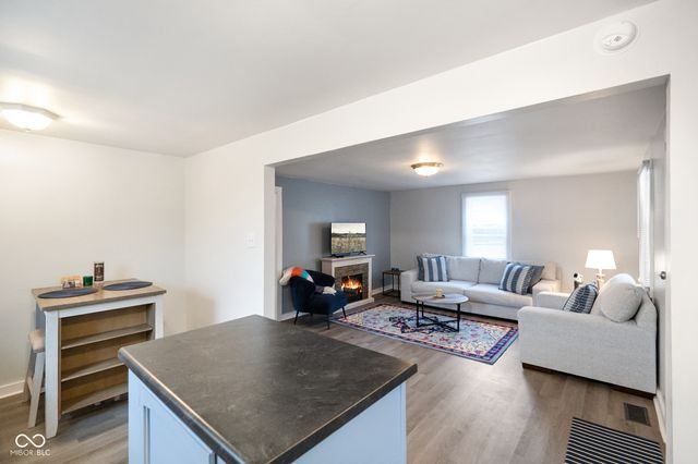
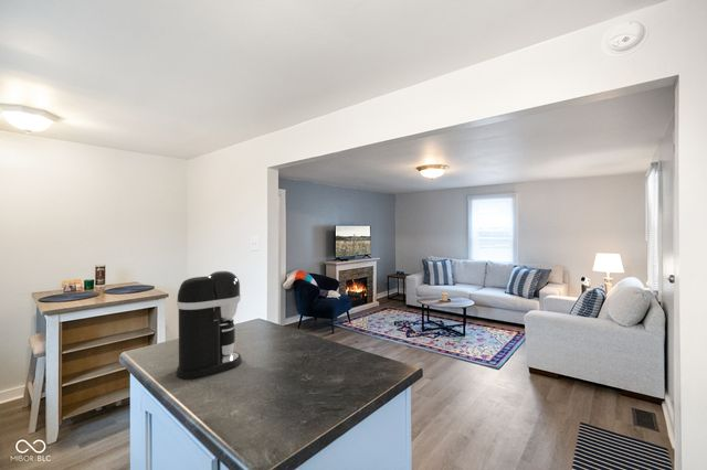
+ coffee maker [175,270,243,381]
